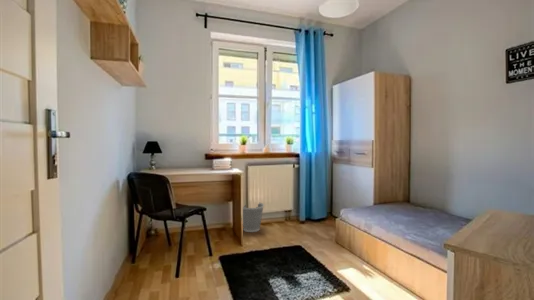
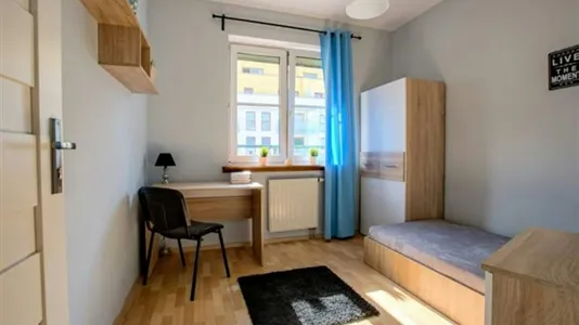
- wastebasket [242,202,265,233]
